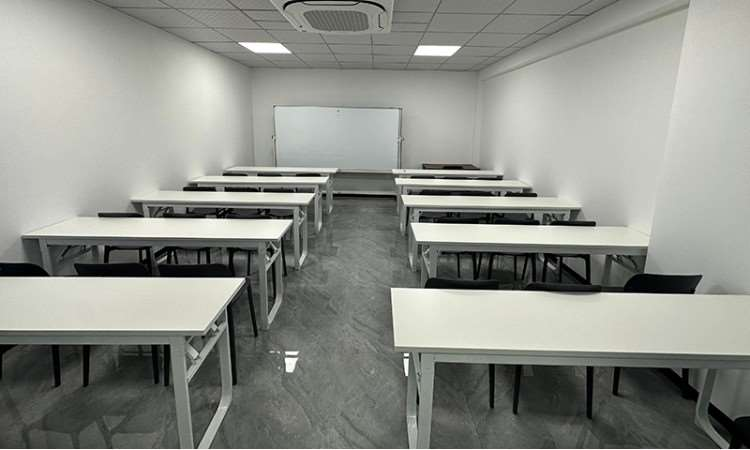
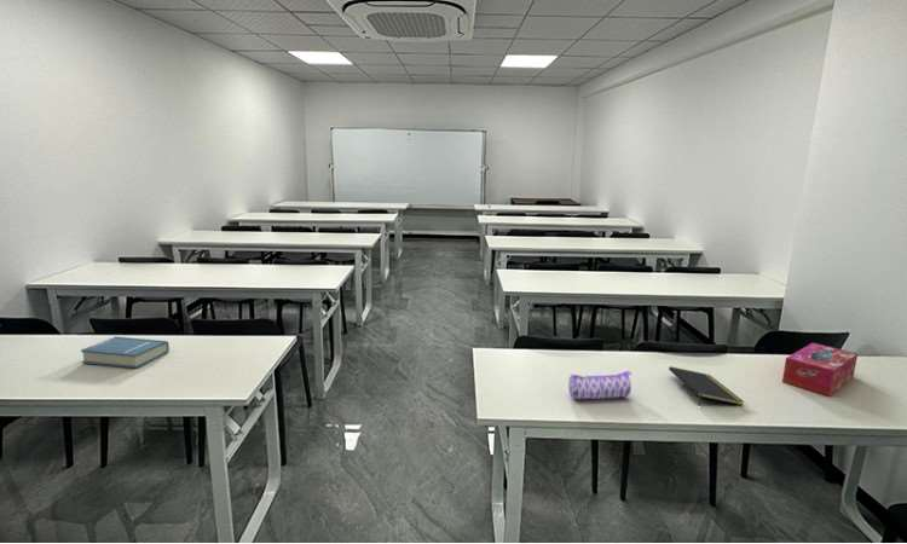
+ notepad [668,365,744,406]
+ tissue box [781,342,859,398]
+ pencil case [567,370,634,400]
+ hardback book [80,336,171,370]
